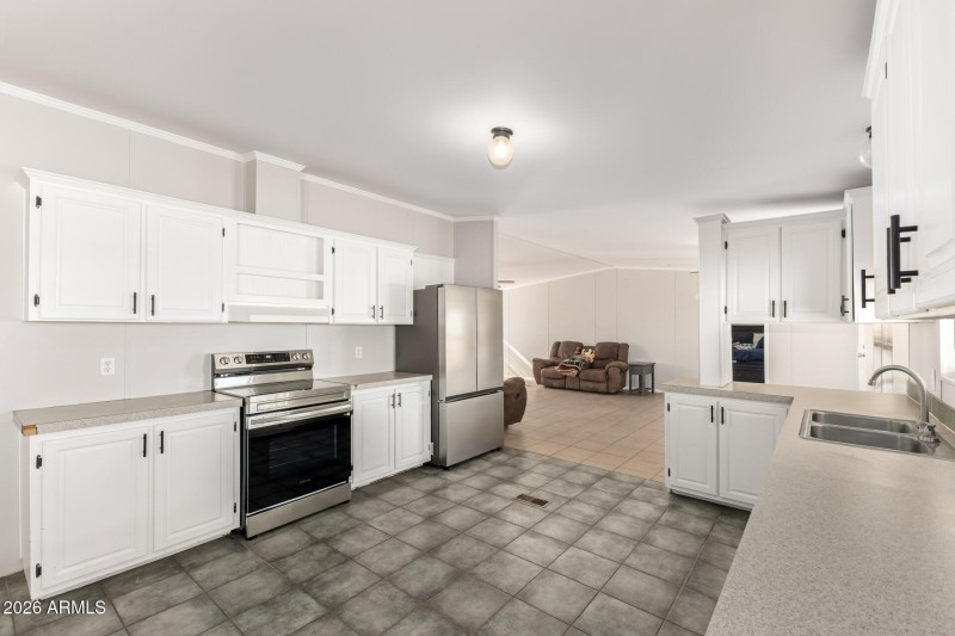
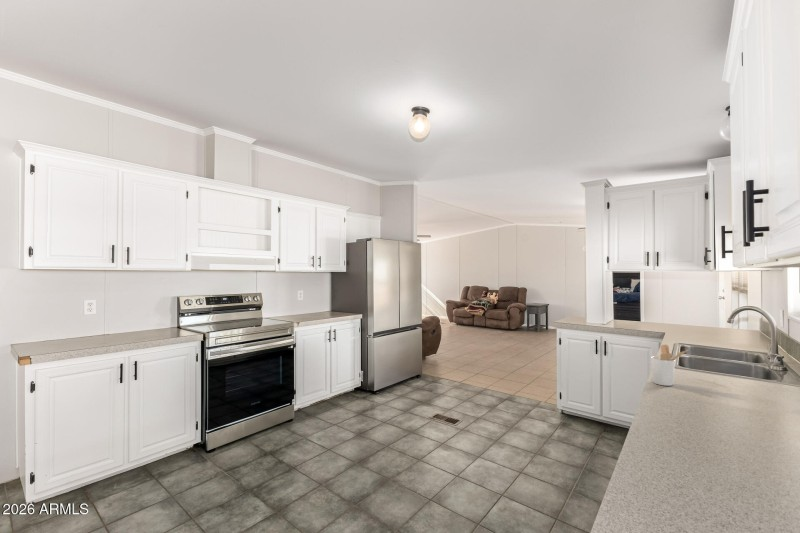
+ utensil holder [650,344,689,387]
